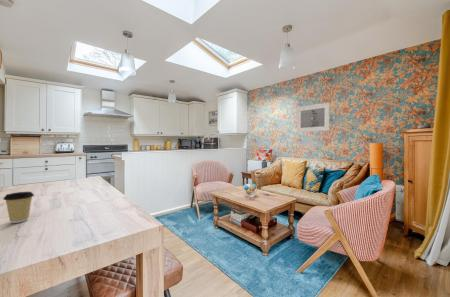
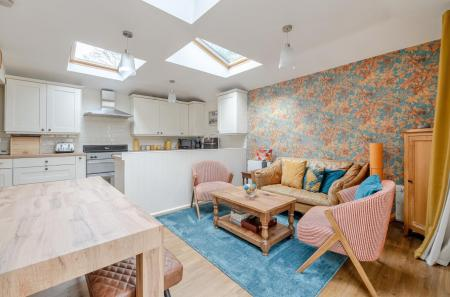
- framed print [296,102,331,133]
- coffee cup [2,191,35,224]
